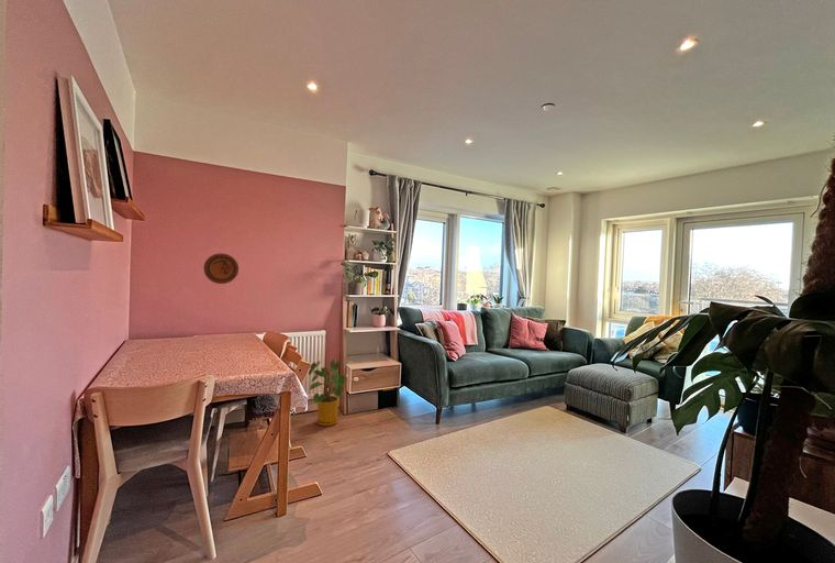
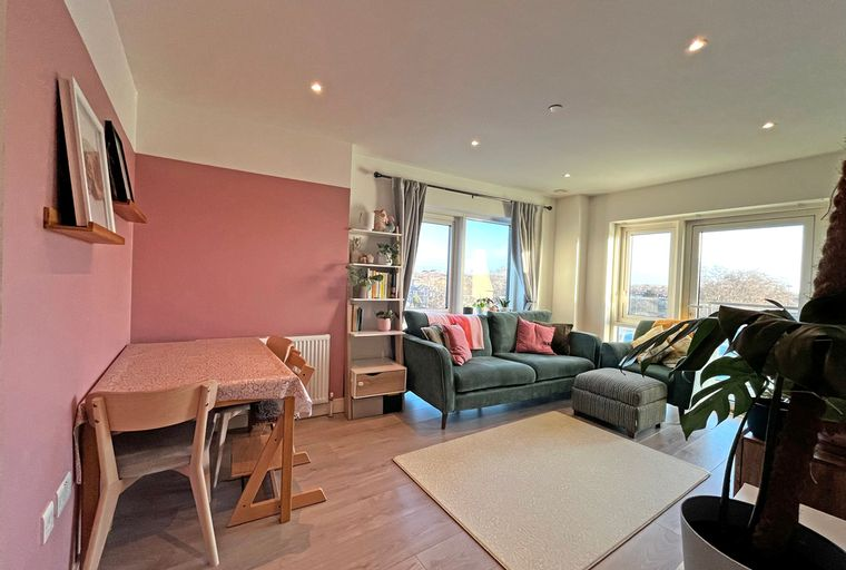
- decorative plate [203,253,240,285]
- house plant [308,358,350,427]
